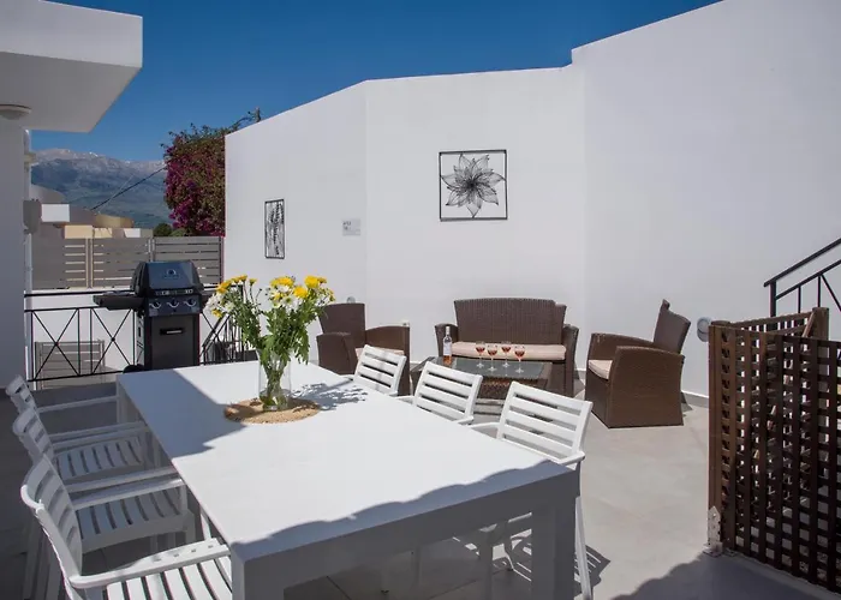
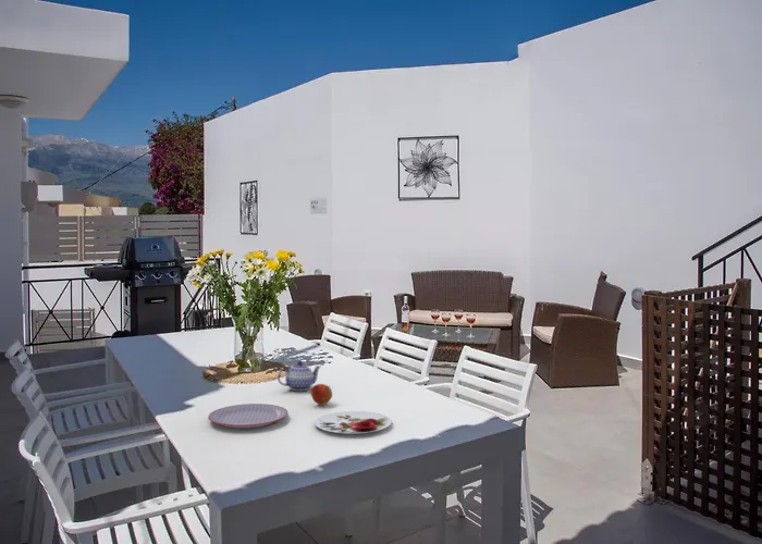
+ fruit [309,383,333,406]
+ plate [207,403,290,429]
+ teapot [276,360,322,392]
+ plate [314,410,393,435]
